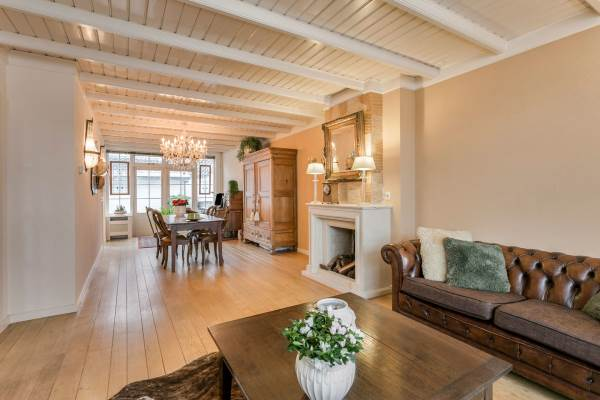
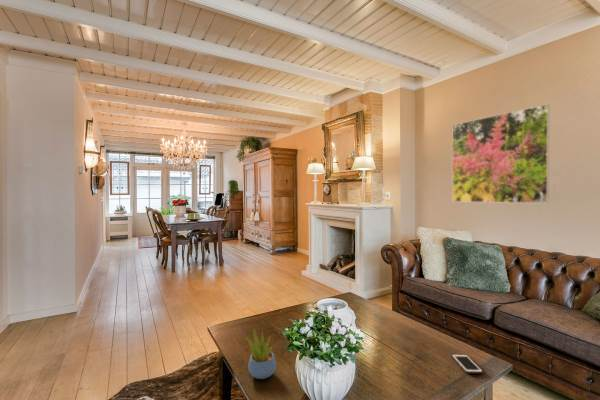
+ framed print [451,103,550,204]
+ succulent plant [244,328,277,380]
+ cell phone [451,353,484,374]
